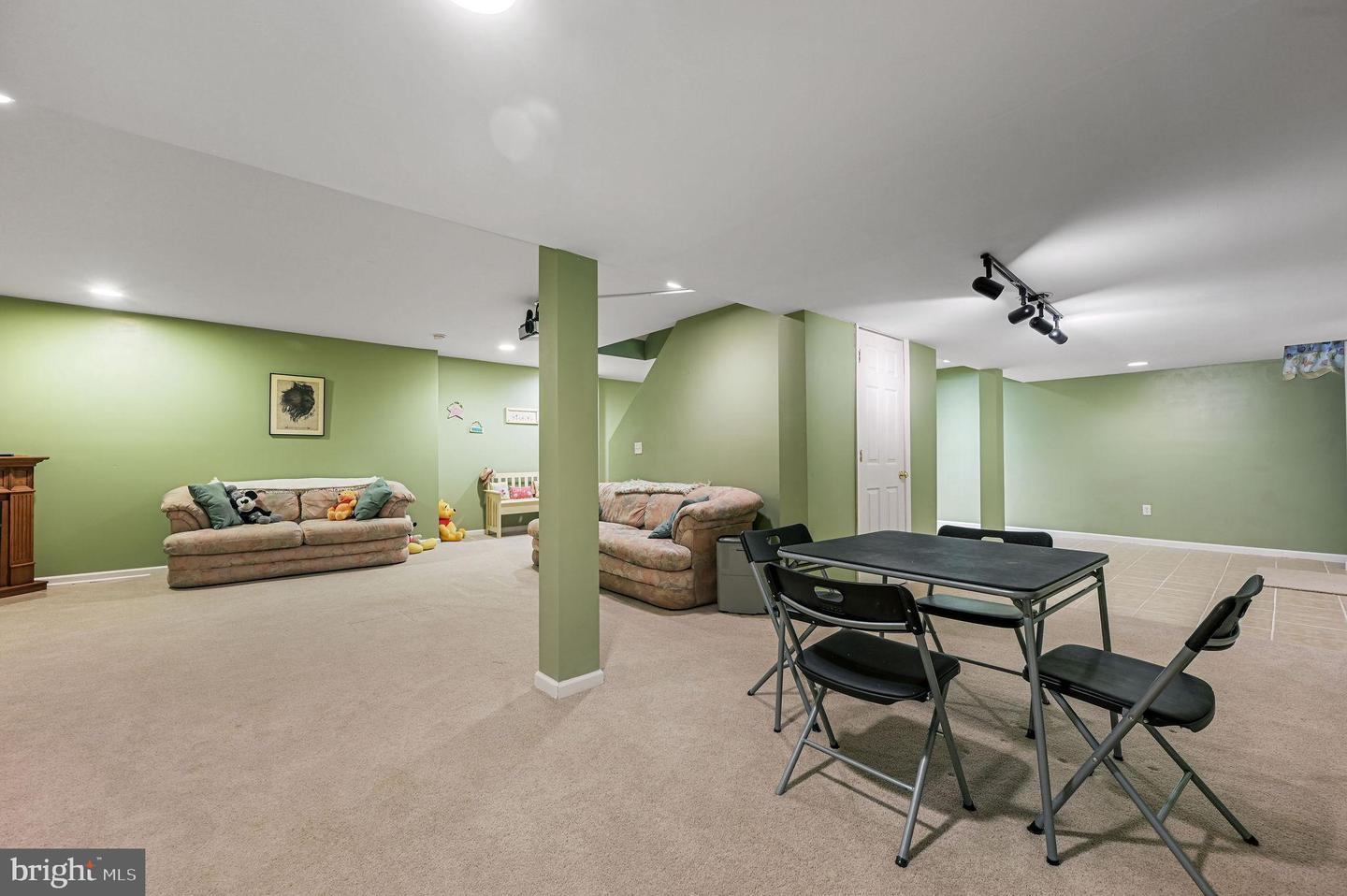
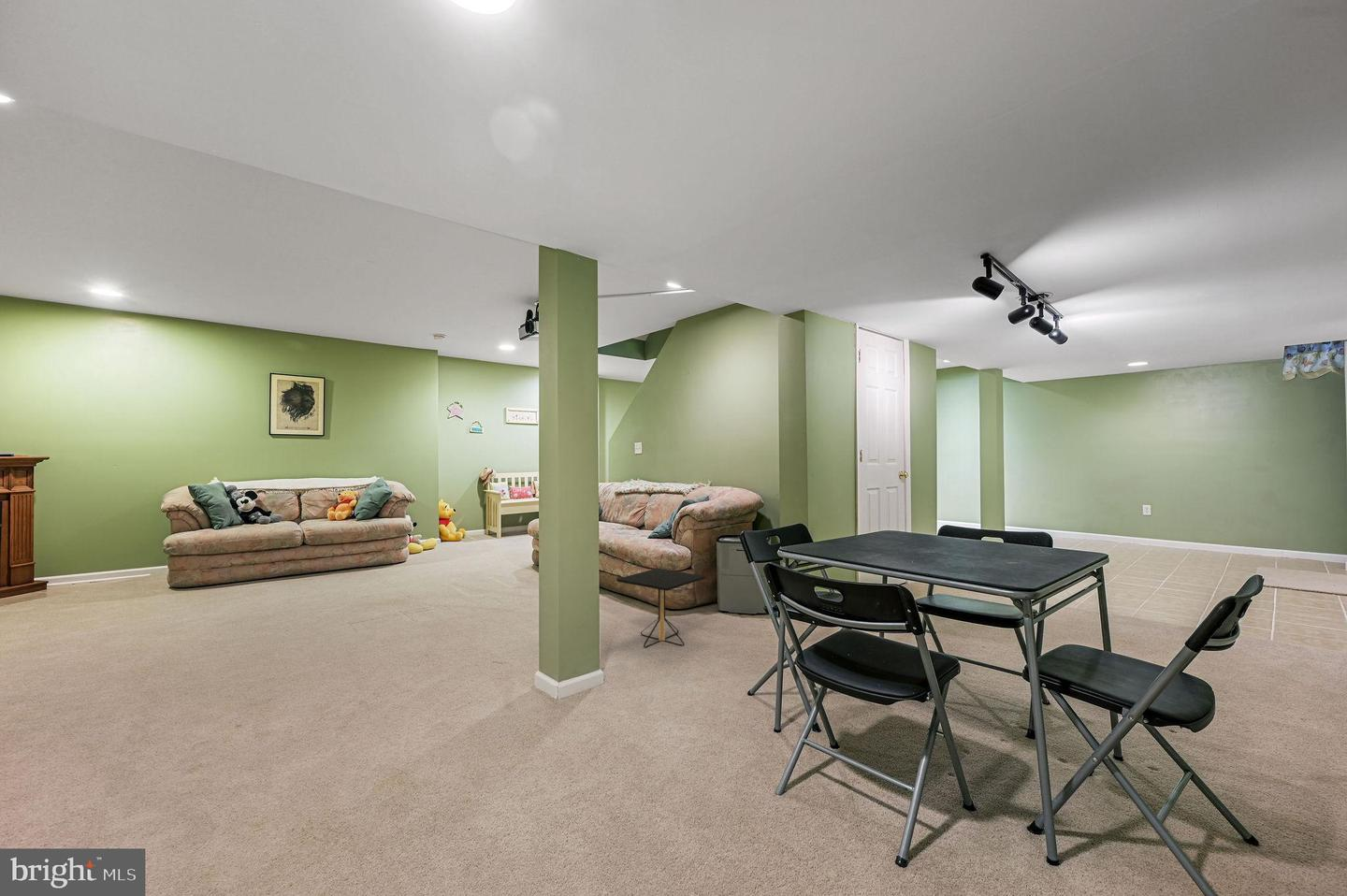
+ side table [616,568,706,648]
